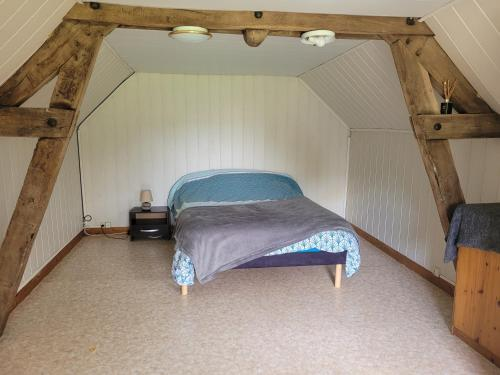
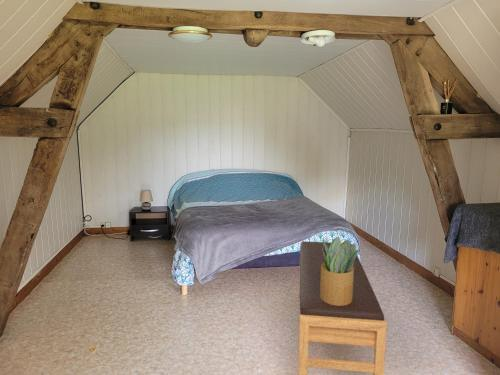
+ potted plant [320,236,360,306]
+ bench [297,241,388,375]
